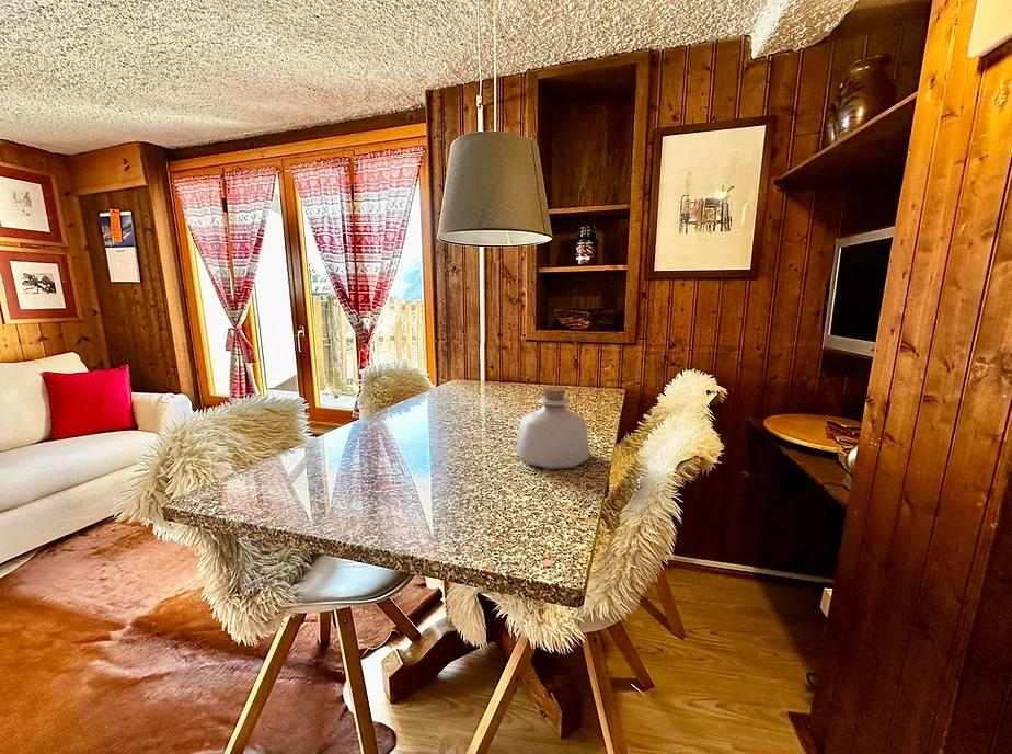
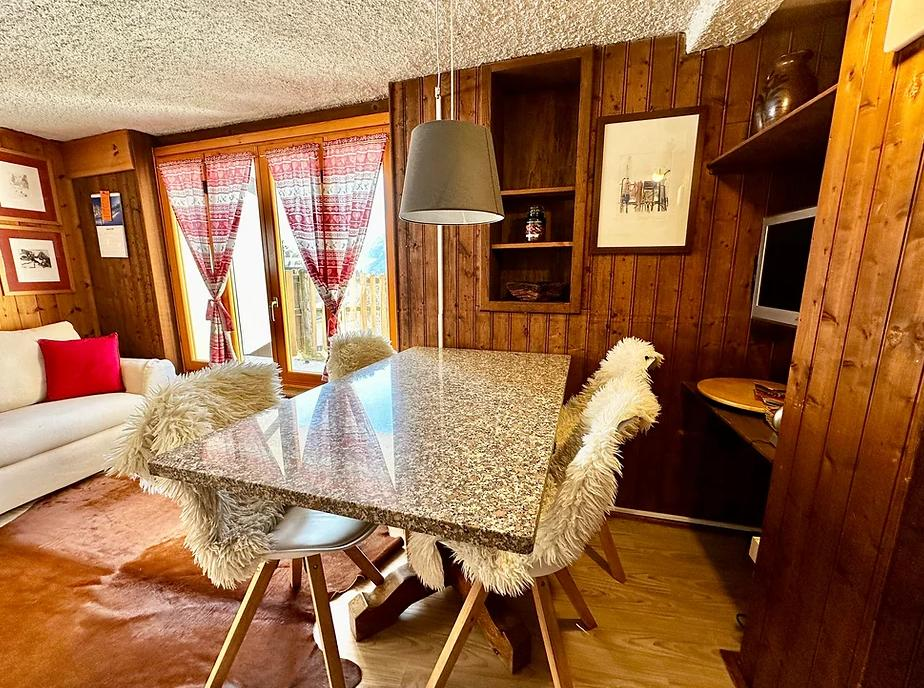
- bottle [515,386,591,470]
